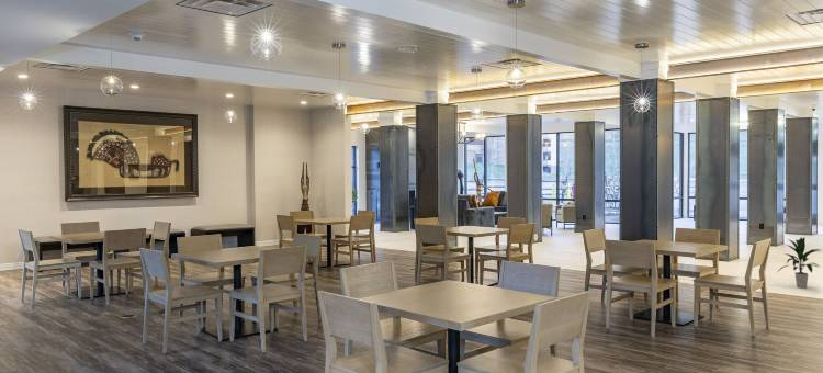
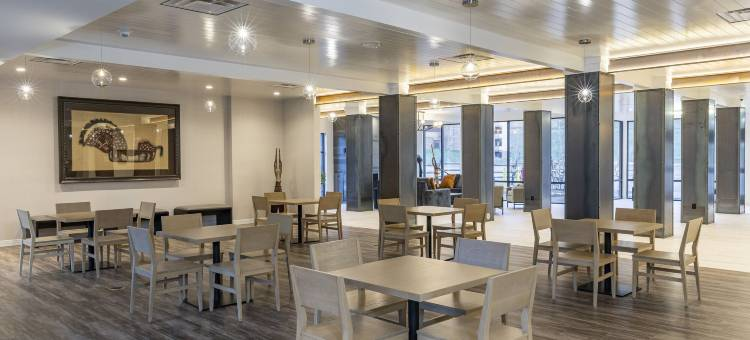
- indoor plant [777,236,823,289]
